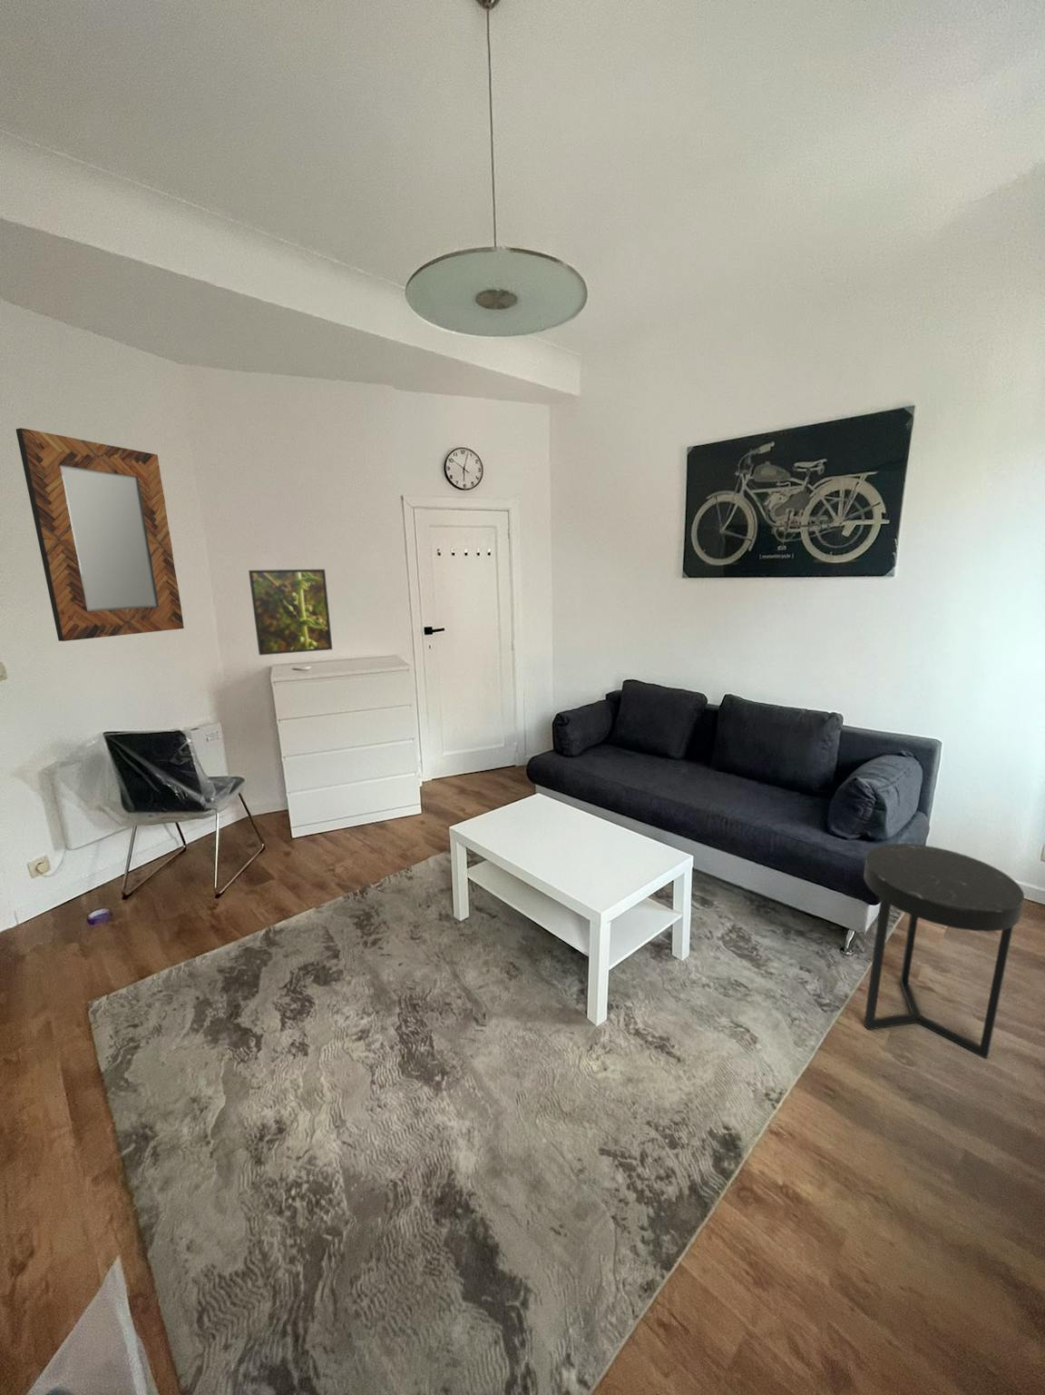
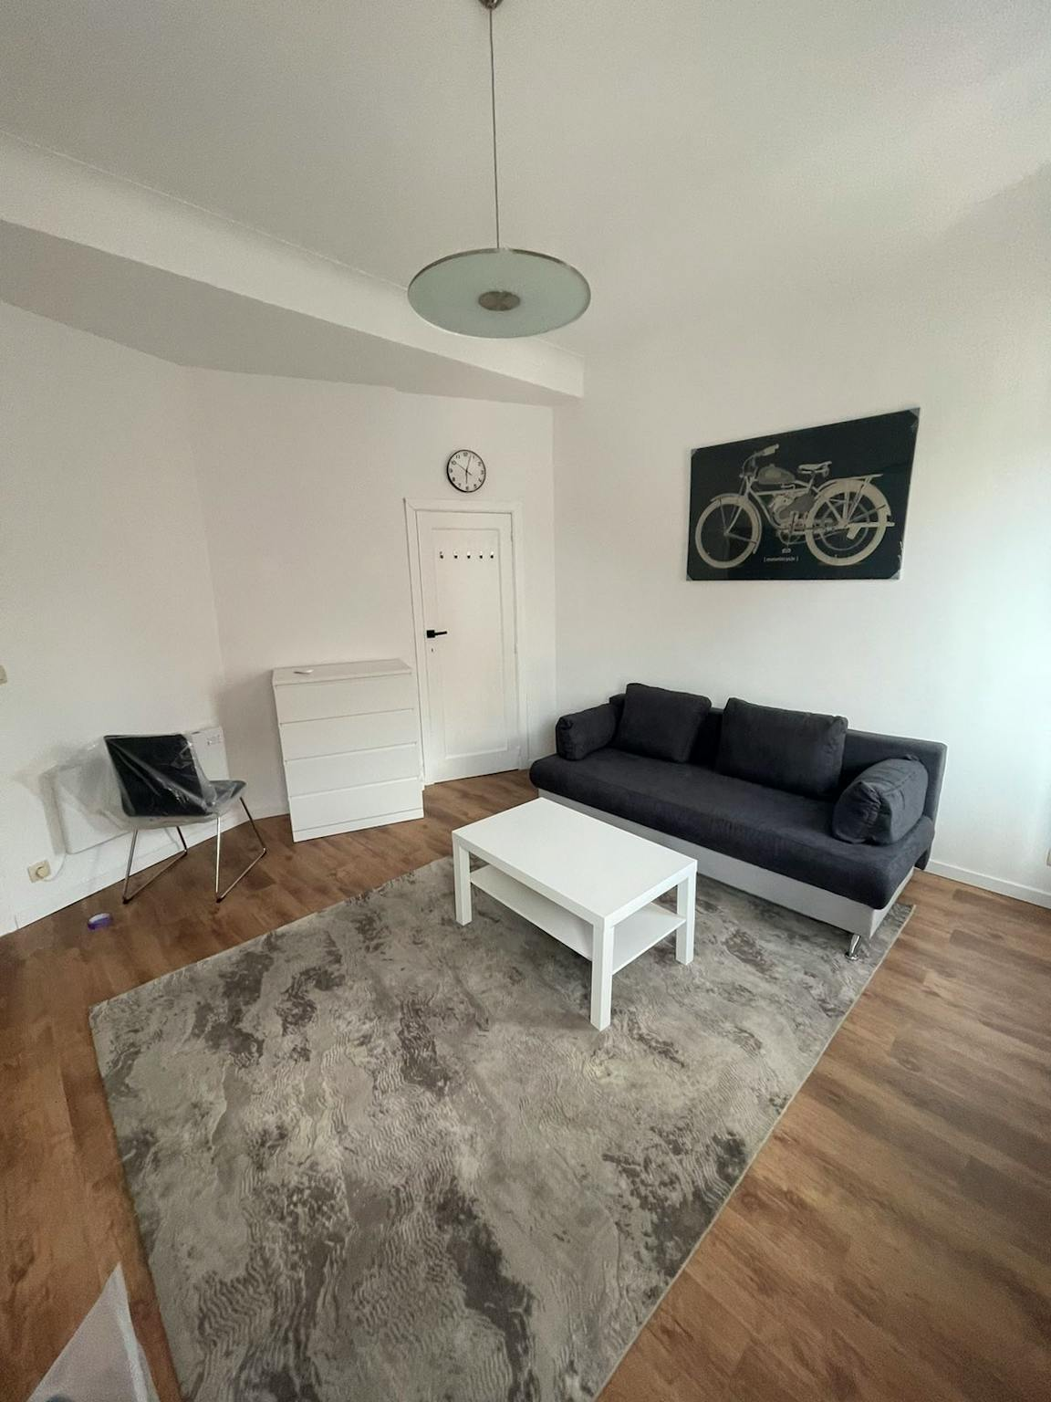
- home mirror [15,427,186,643]
- side table [863,842,1025,1060]
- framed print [248,569,333,656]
